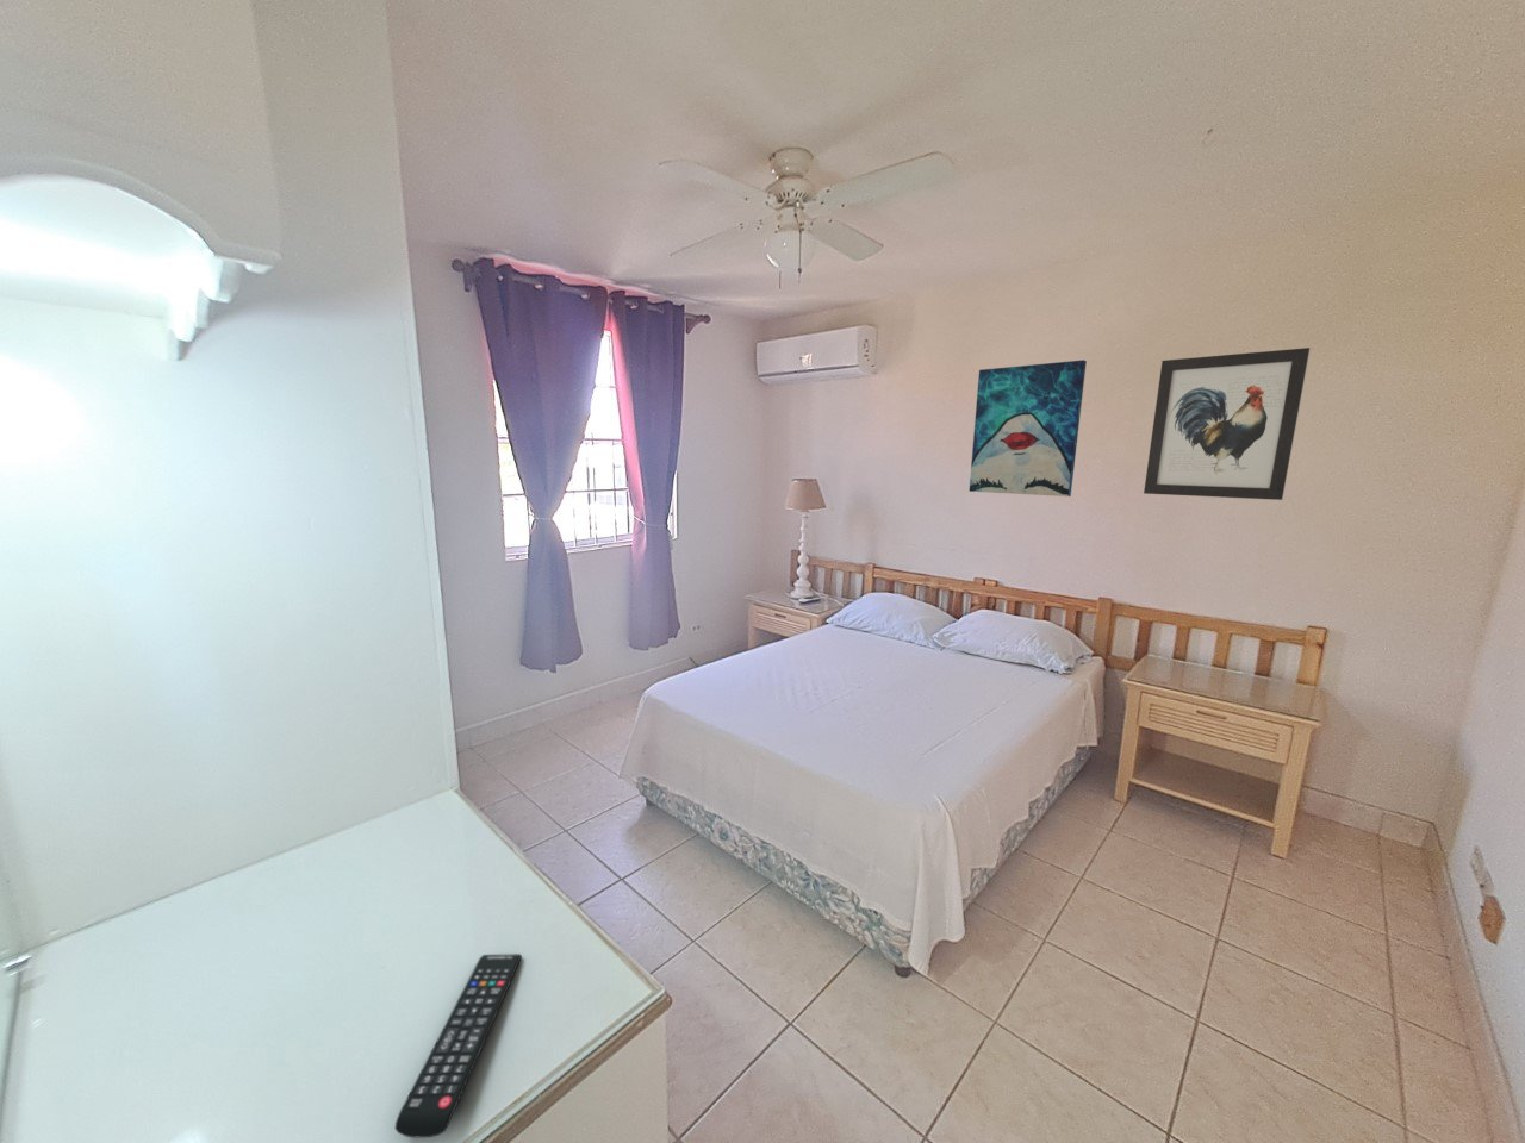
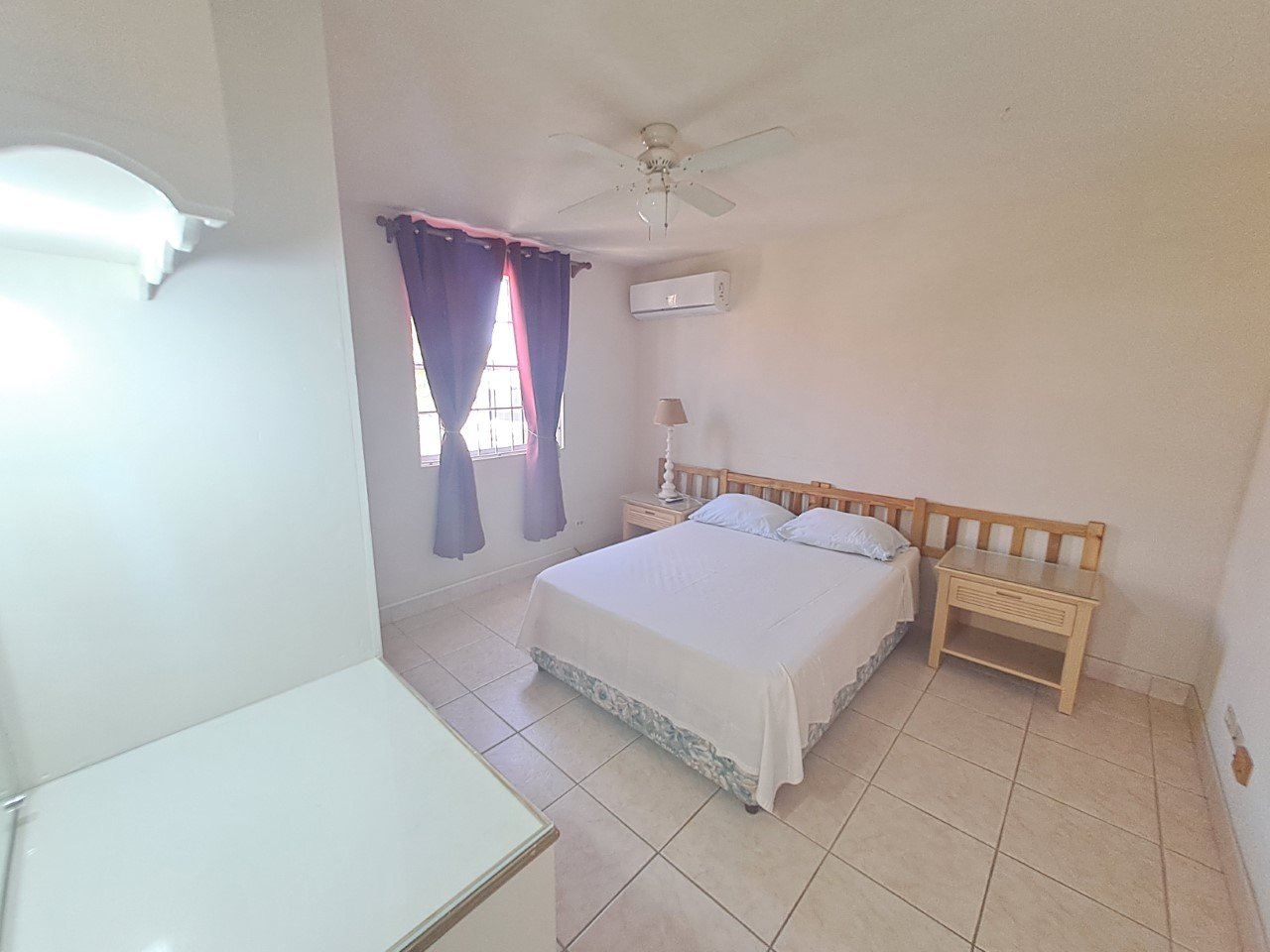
- remote control [394,952,524,1139]
- wall art [1143,347,1310,501]
- wall art [968,358,1088,498]
